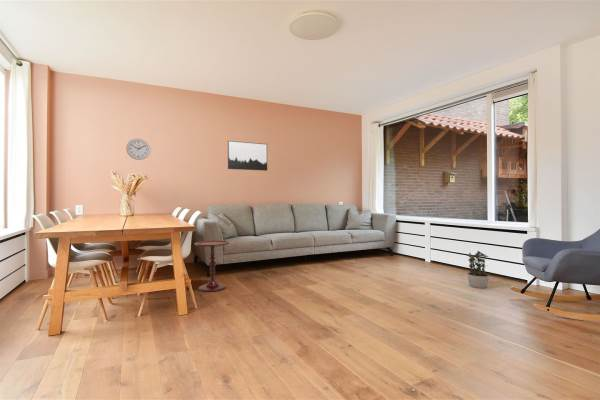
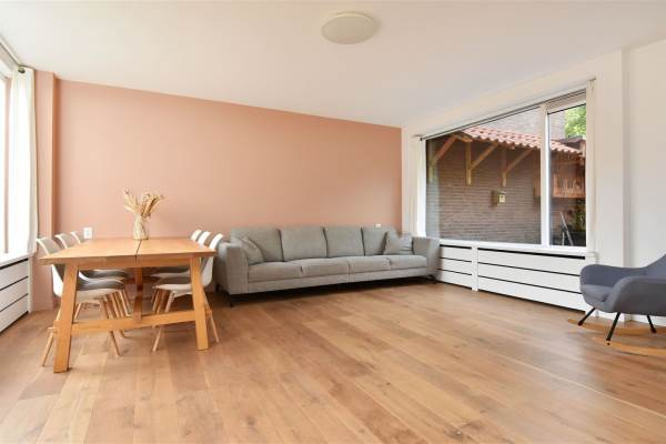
- potted plant [466,250,490,289]
- wall art [227,140,268,171]
- wall clock [125,138,151,161]
- side table [194,240,231,293]
